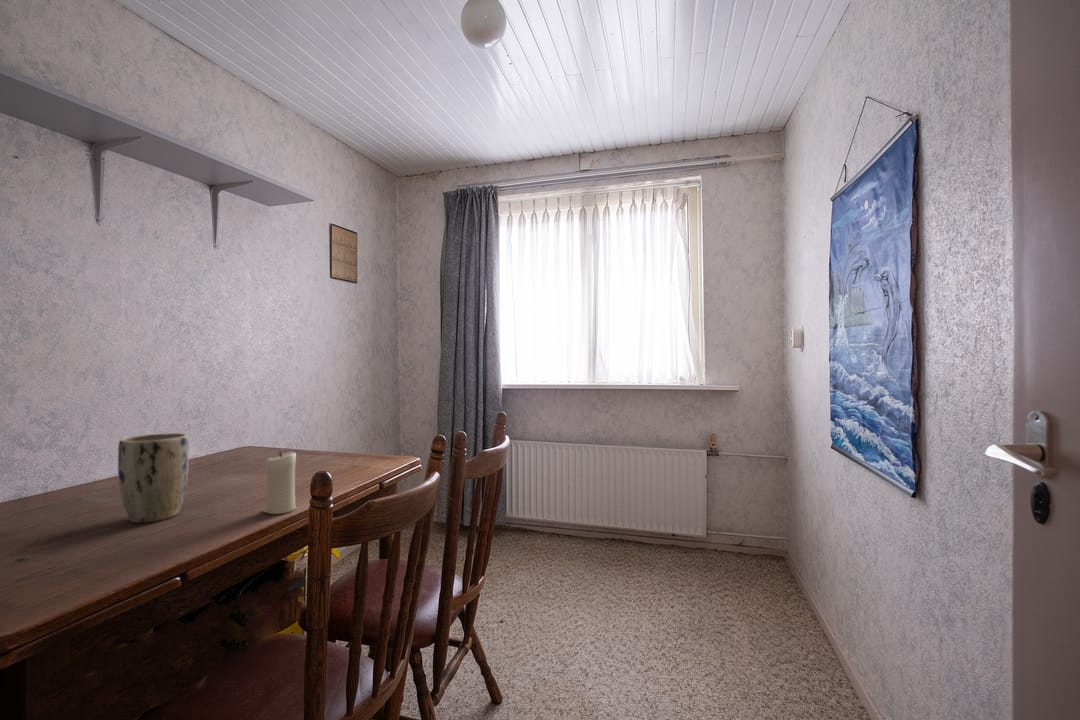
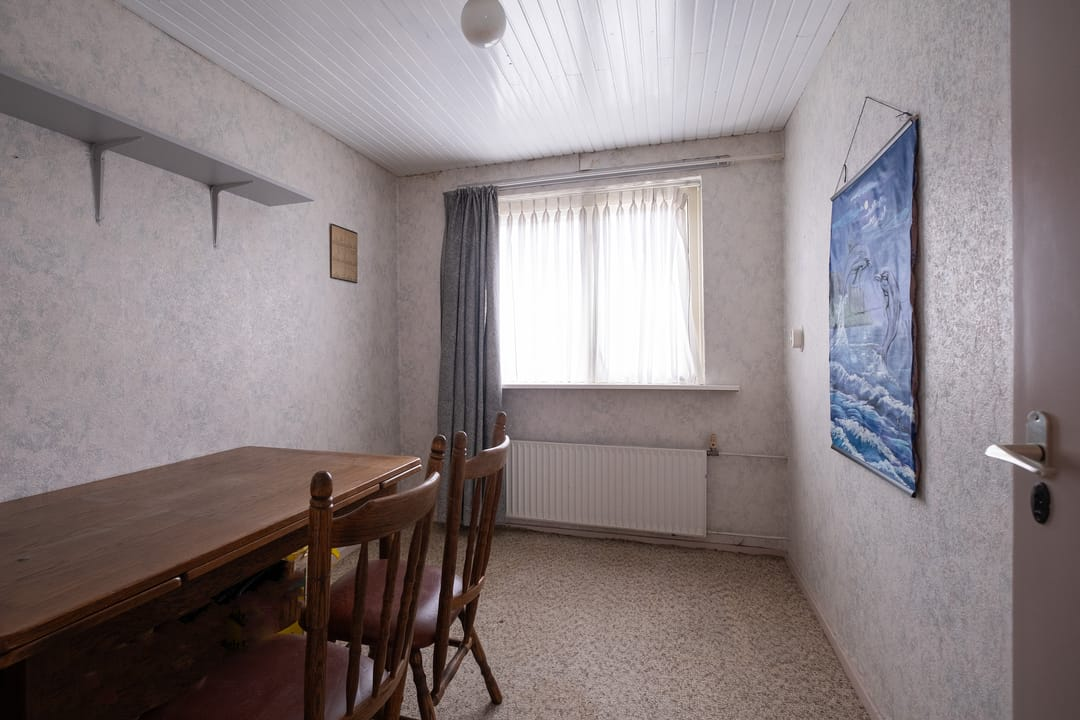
- candle [262,451,297,515]
- plant pot [117,432,190,524]
